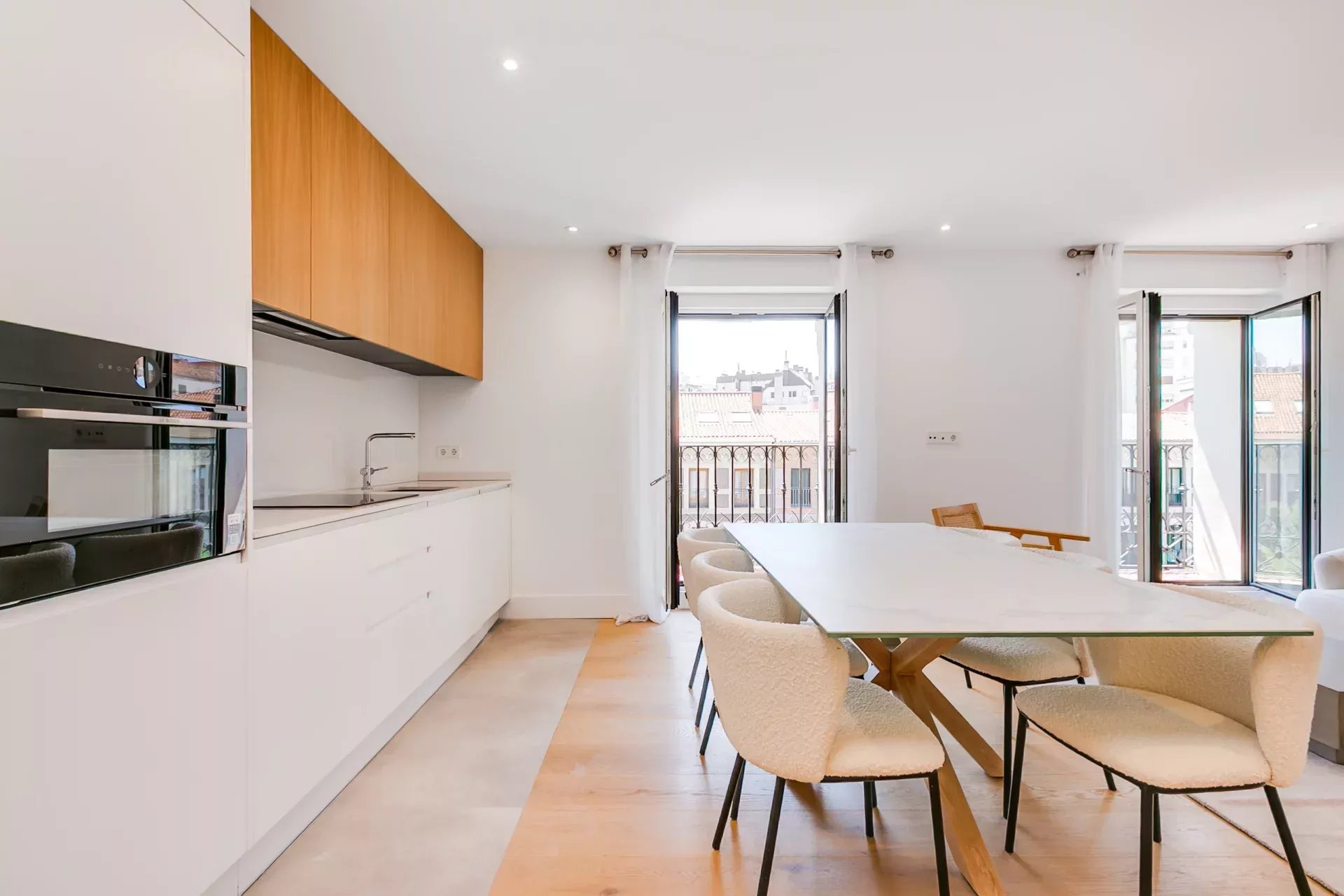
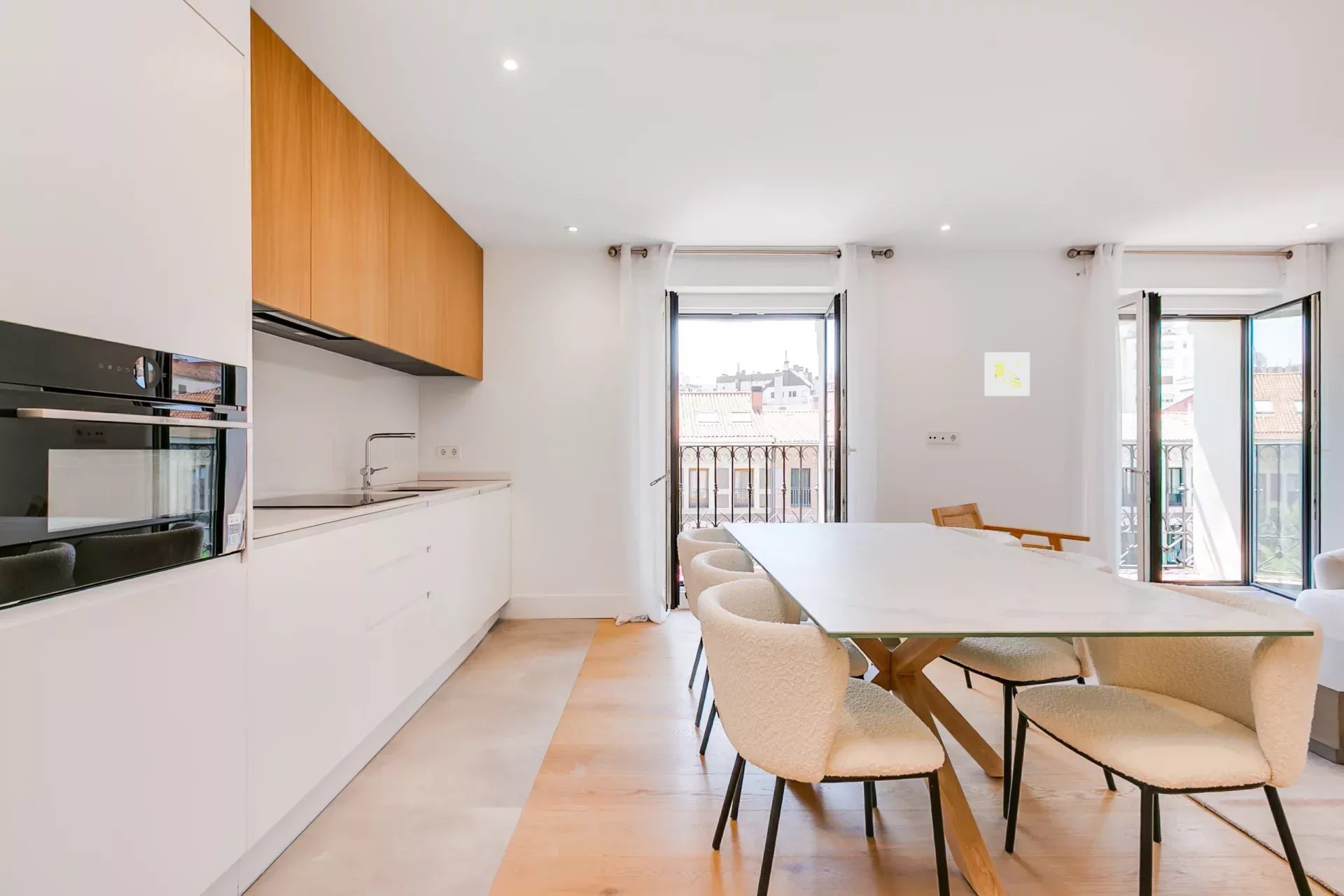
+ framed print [984,351,1030,396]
